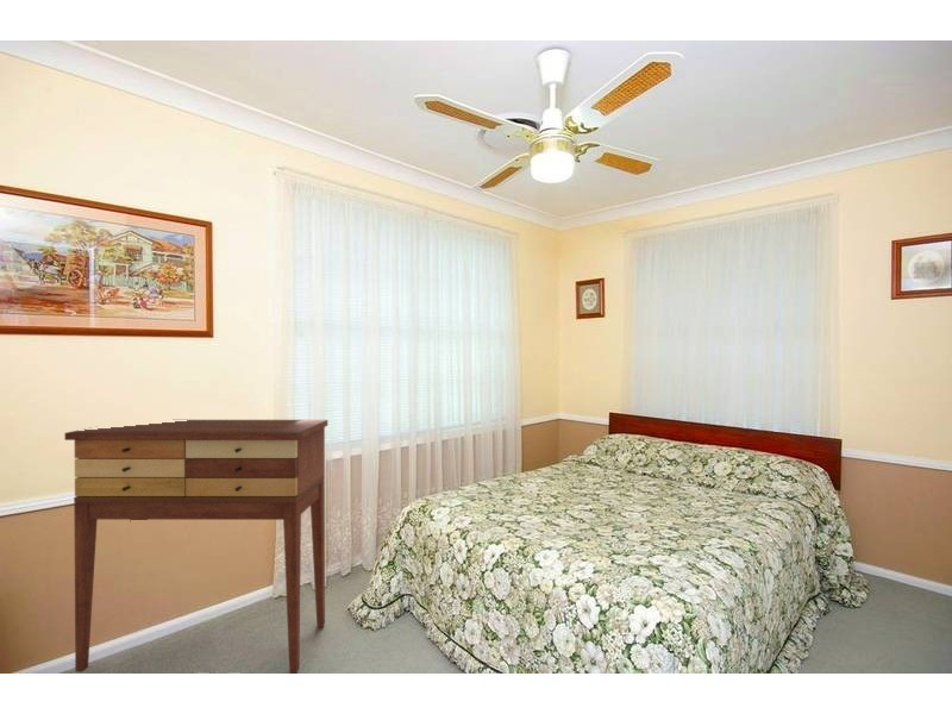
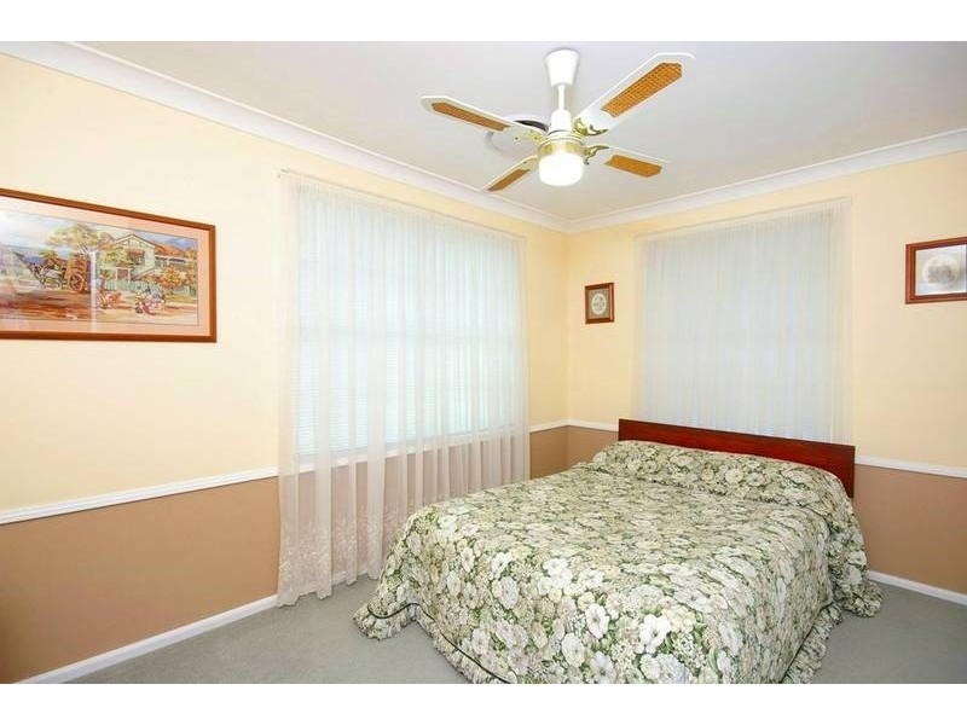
- console table [63,419,328,675]
